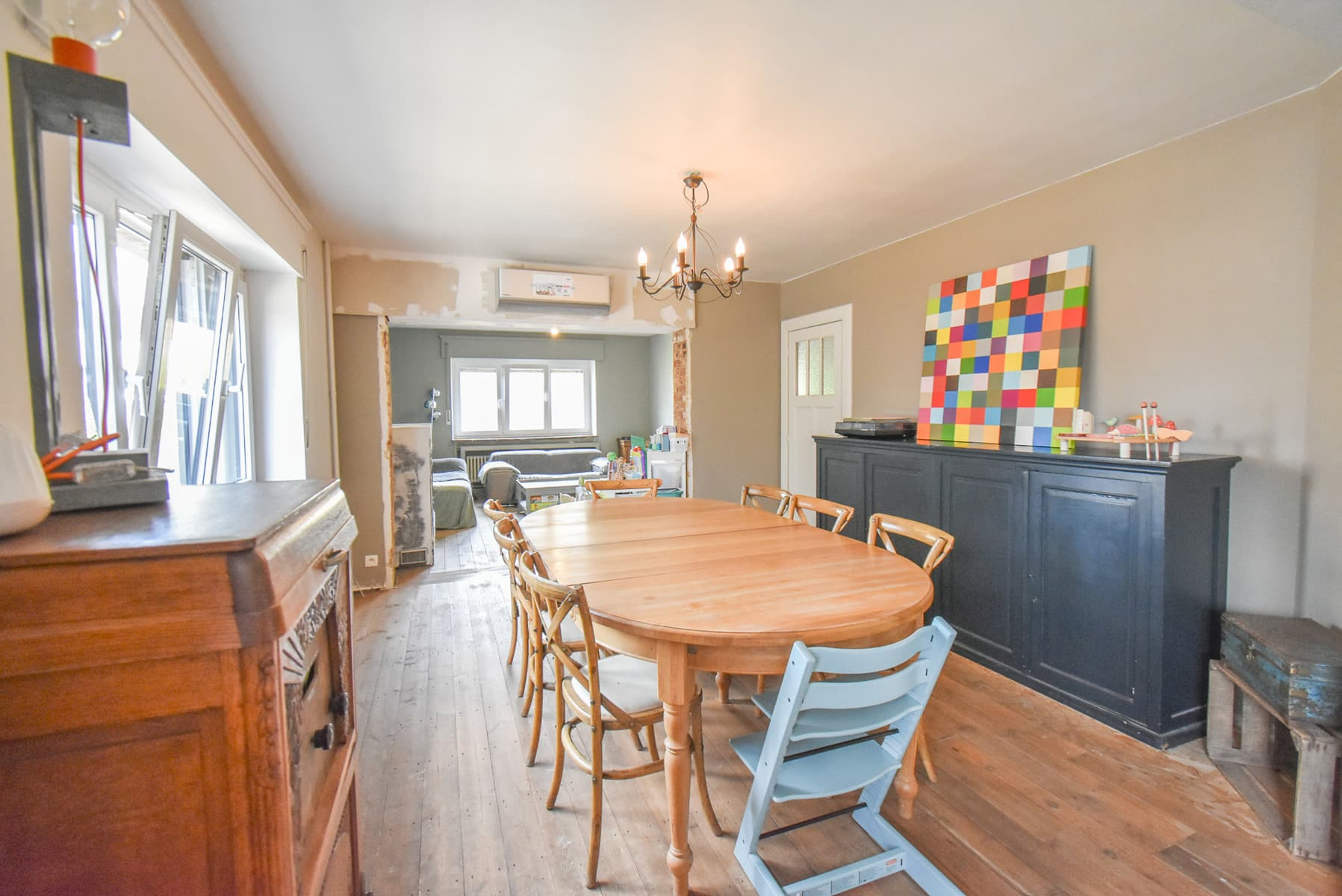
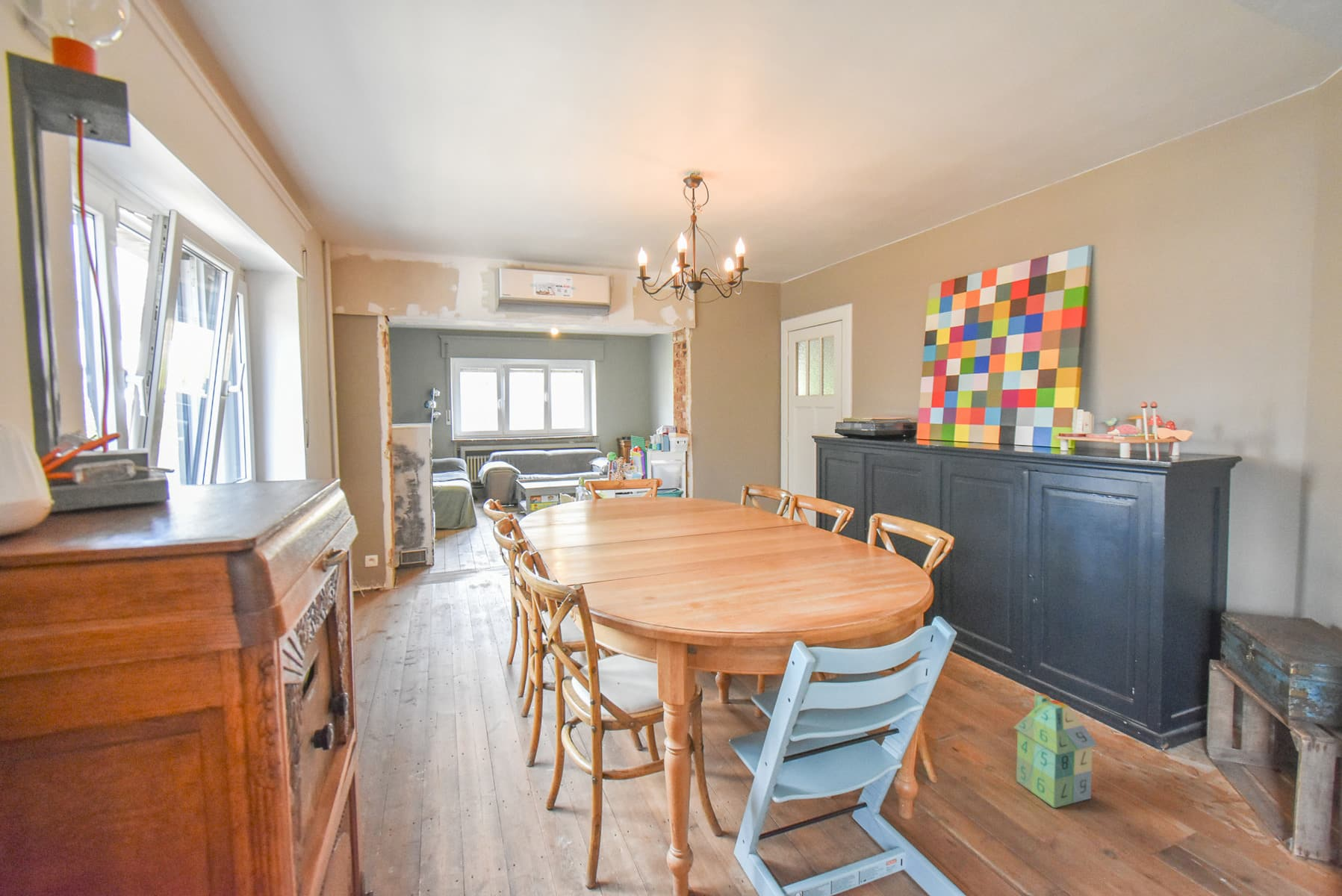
+ toy house [1012,693,1099,809]
